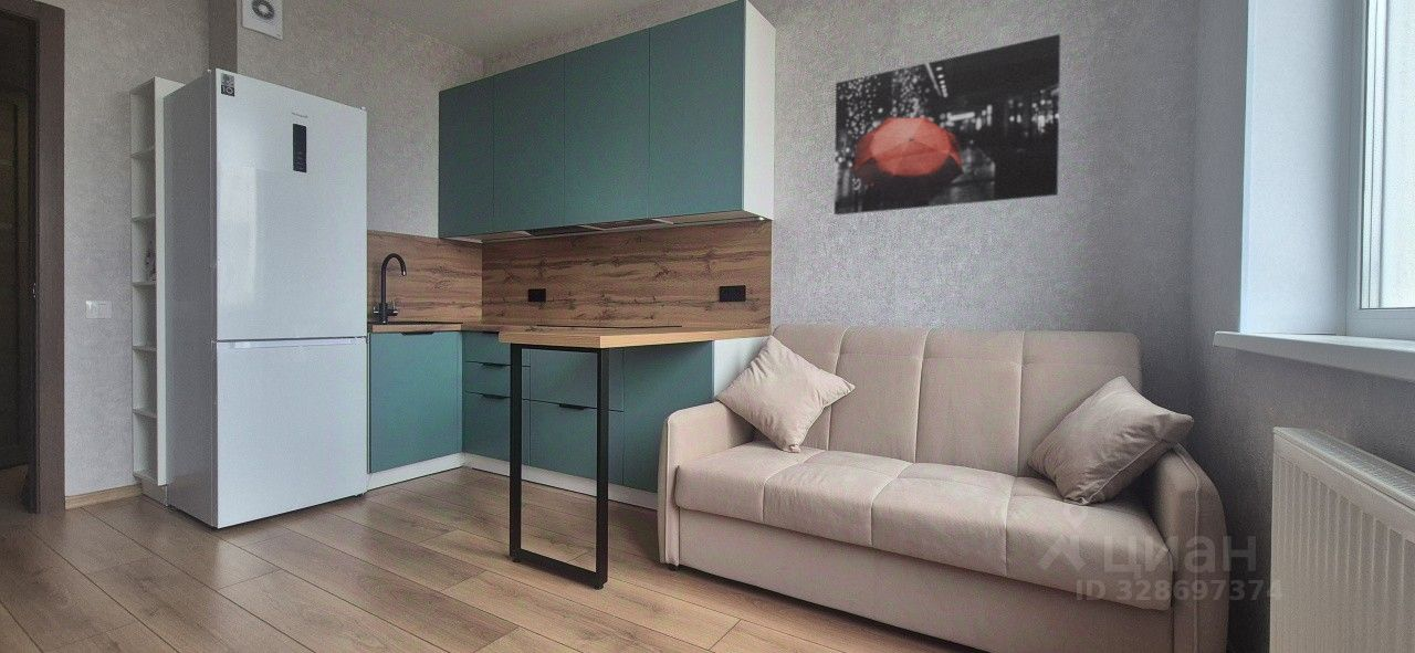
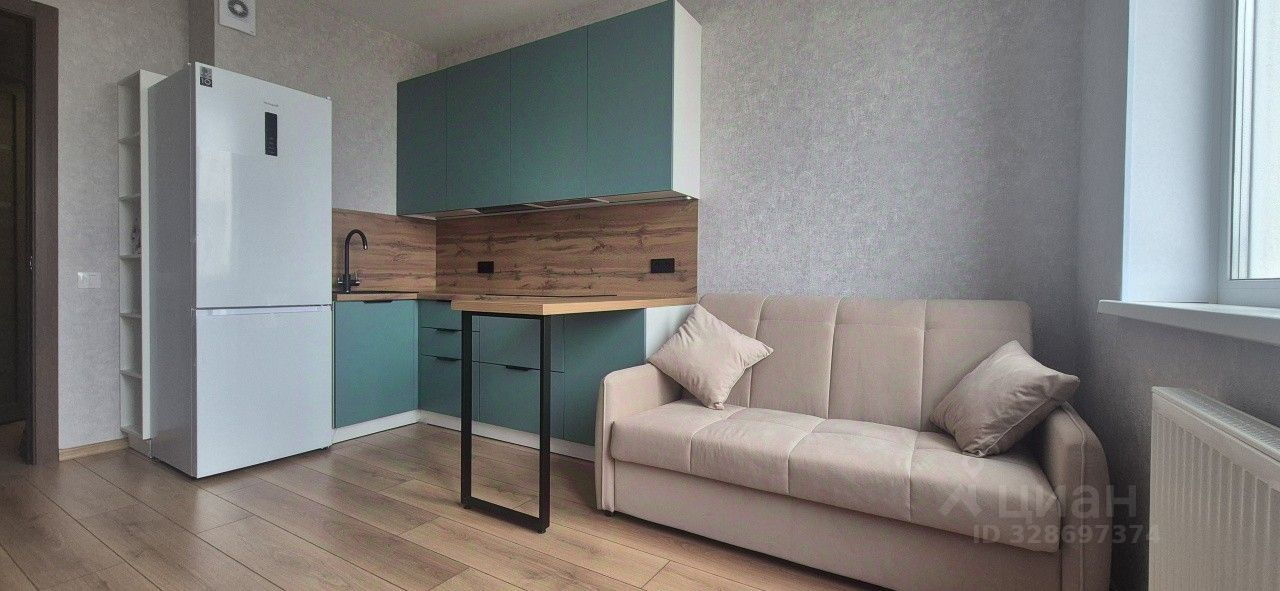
- wall art [834,33,1062,215]
